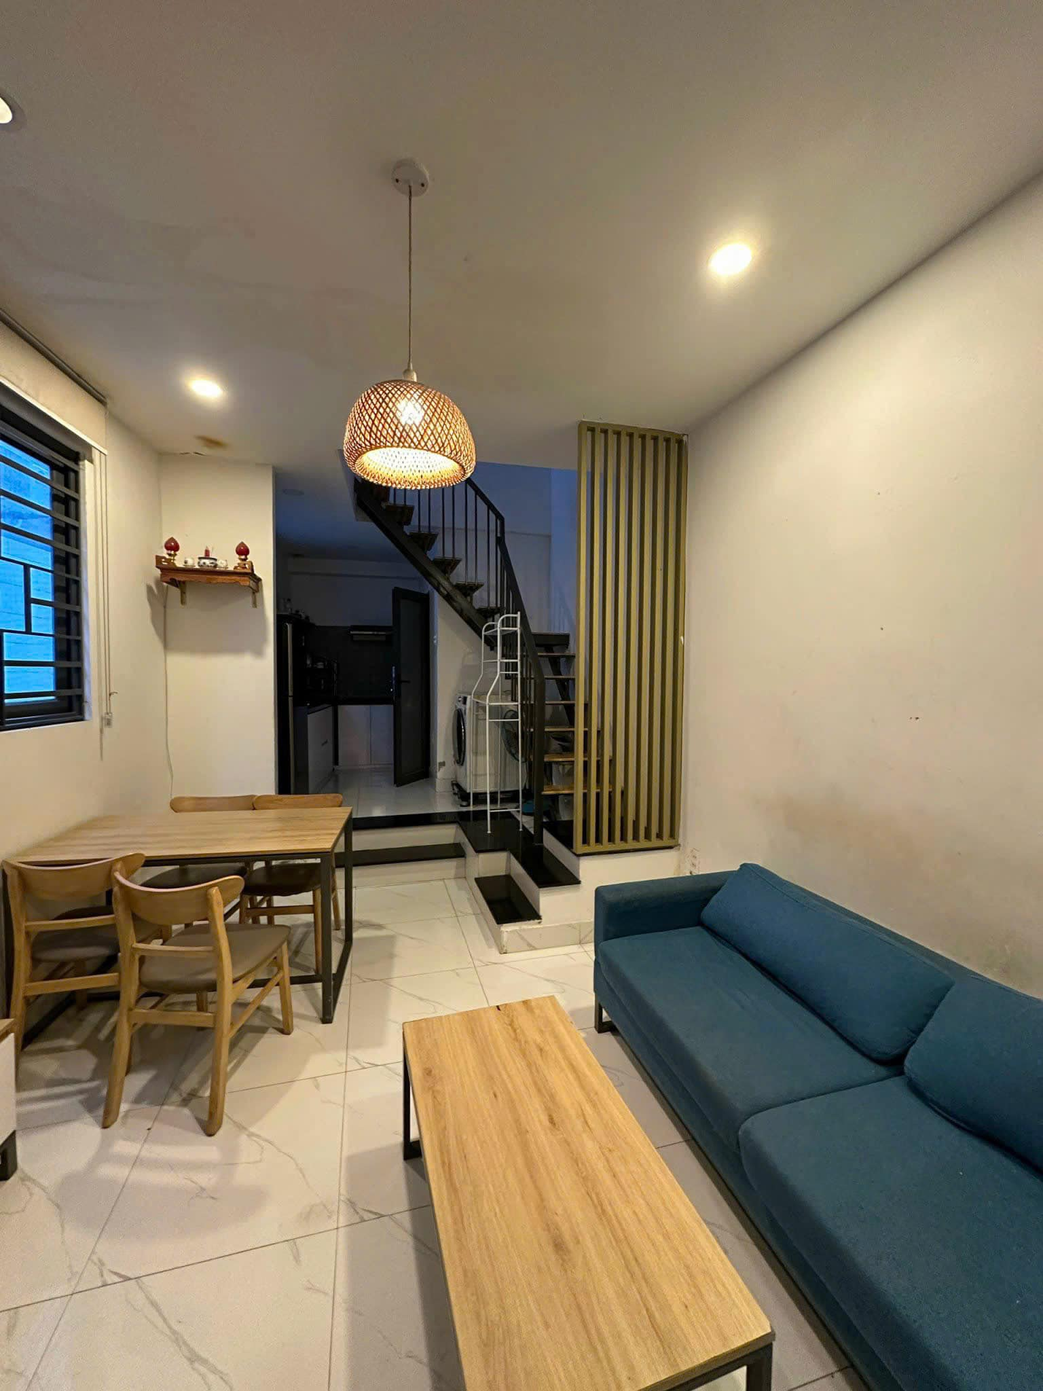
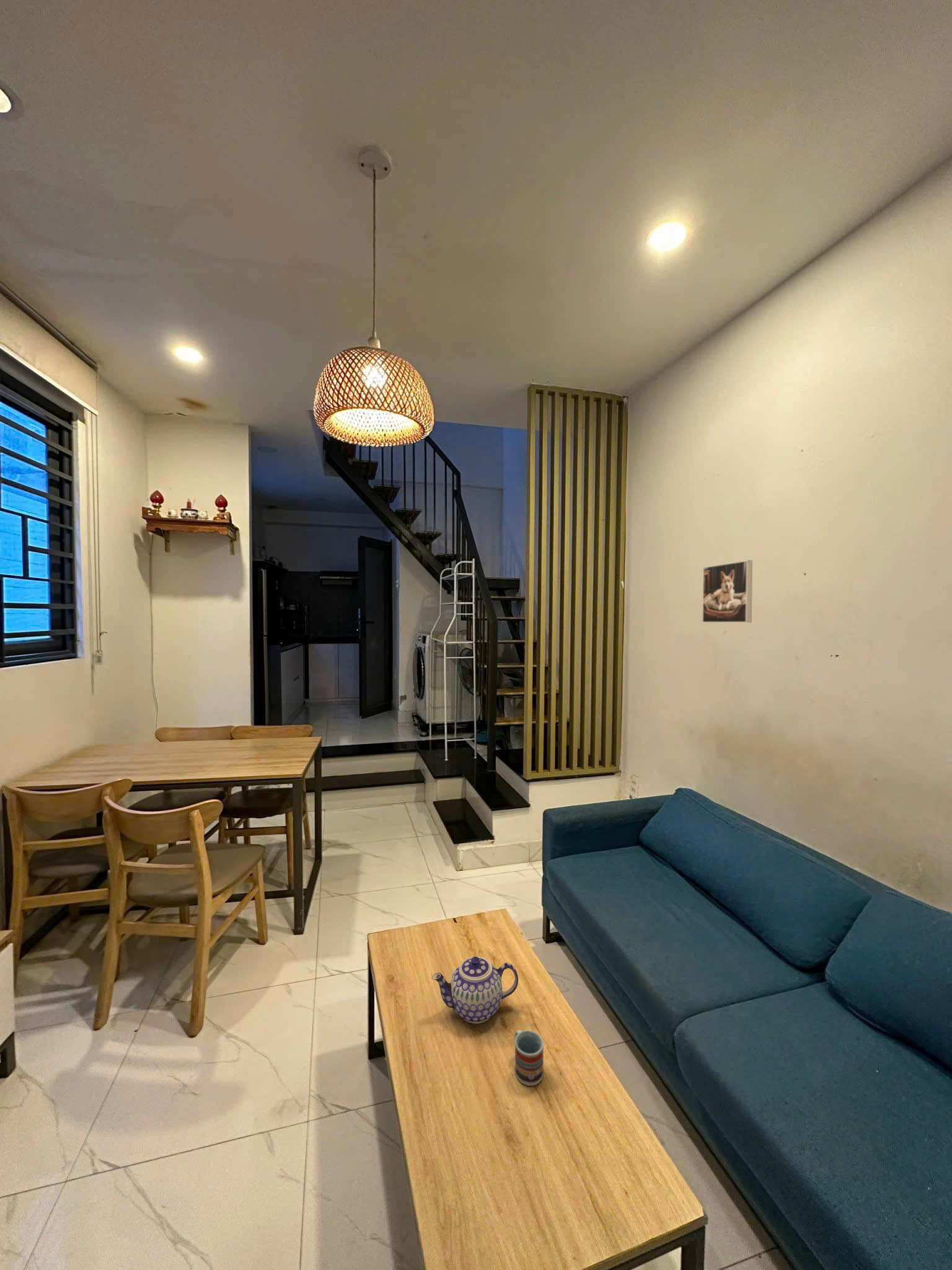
+ teapot [431,956,519,1024]
+ cup [514,1029,544,1086]
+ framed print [702,559,753,623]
